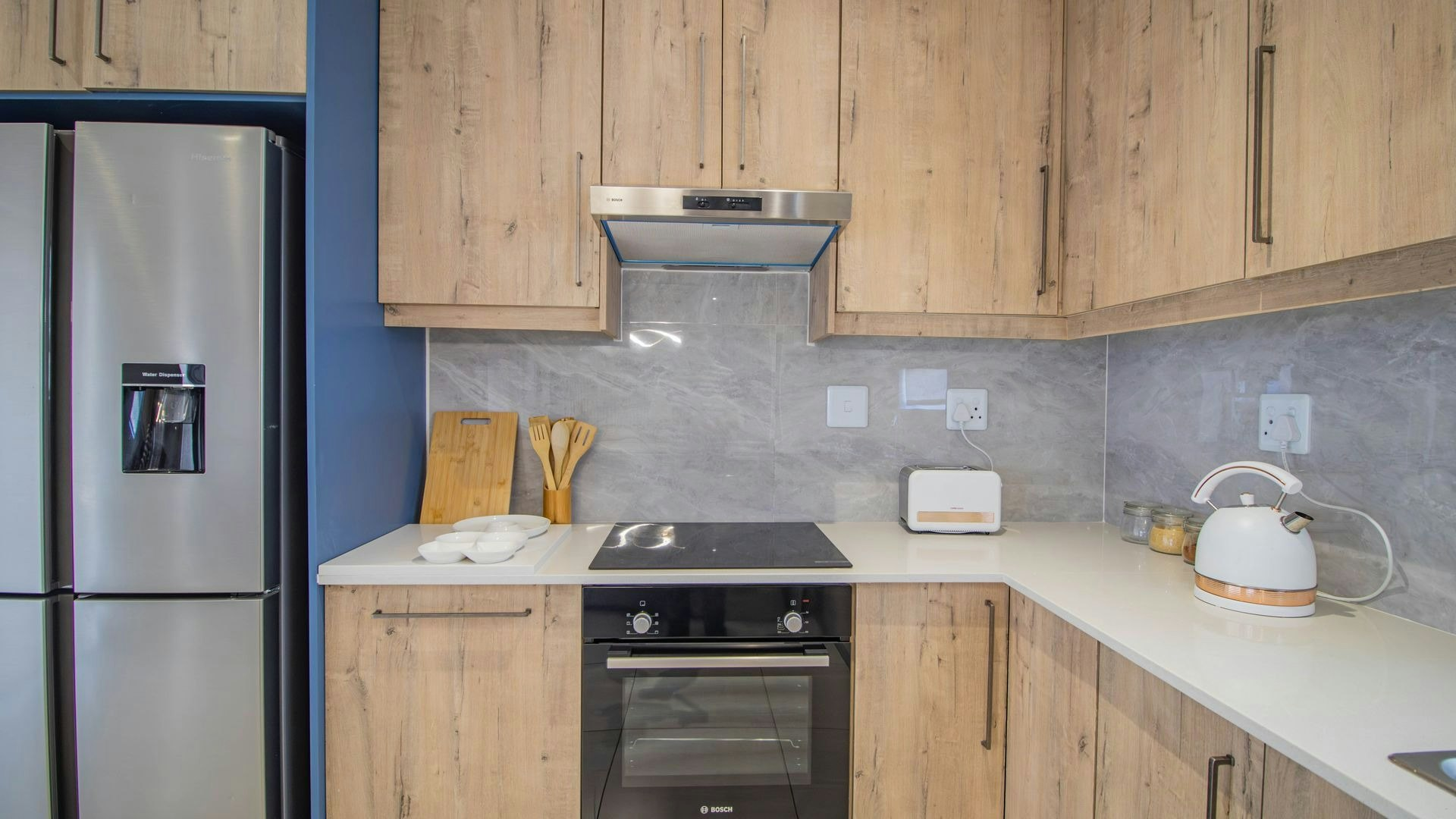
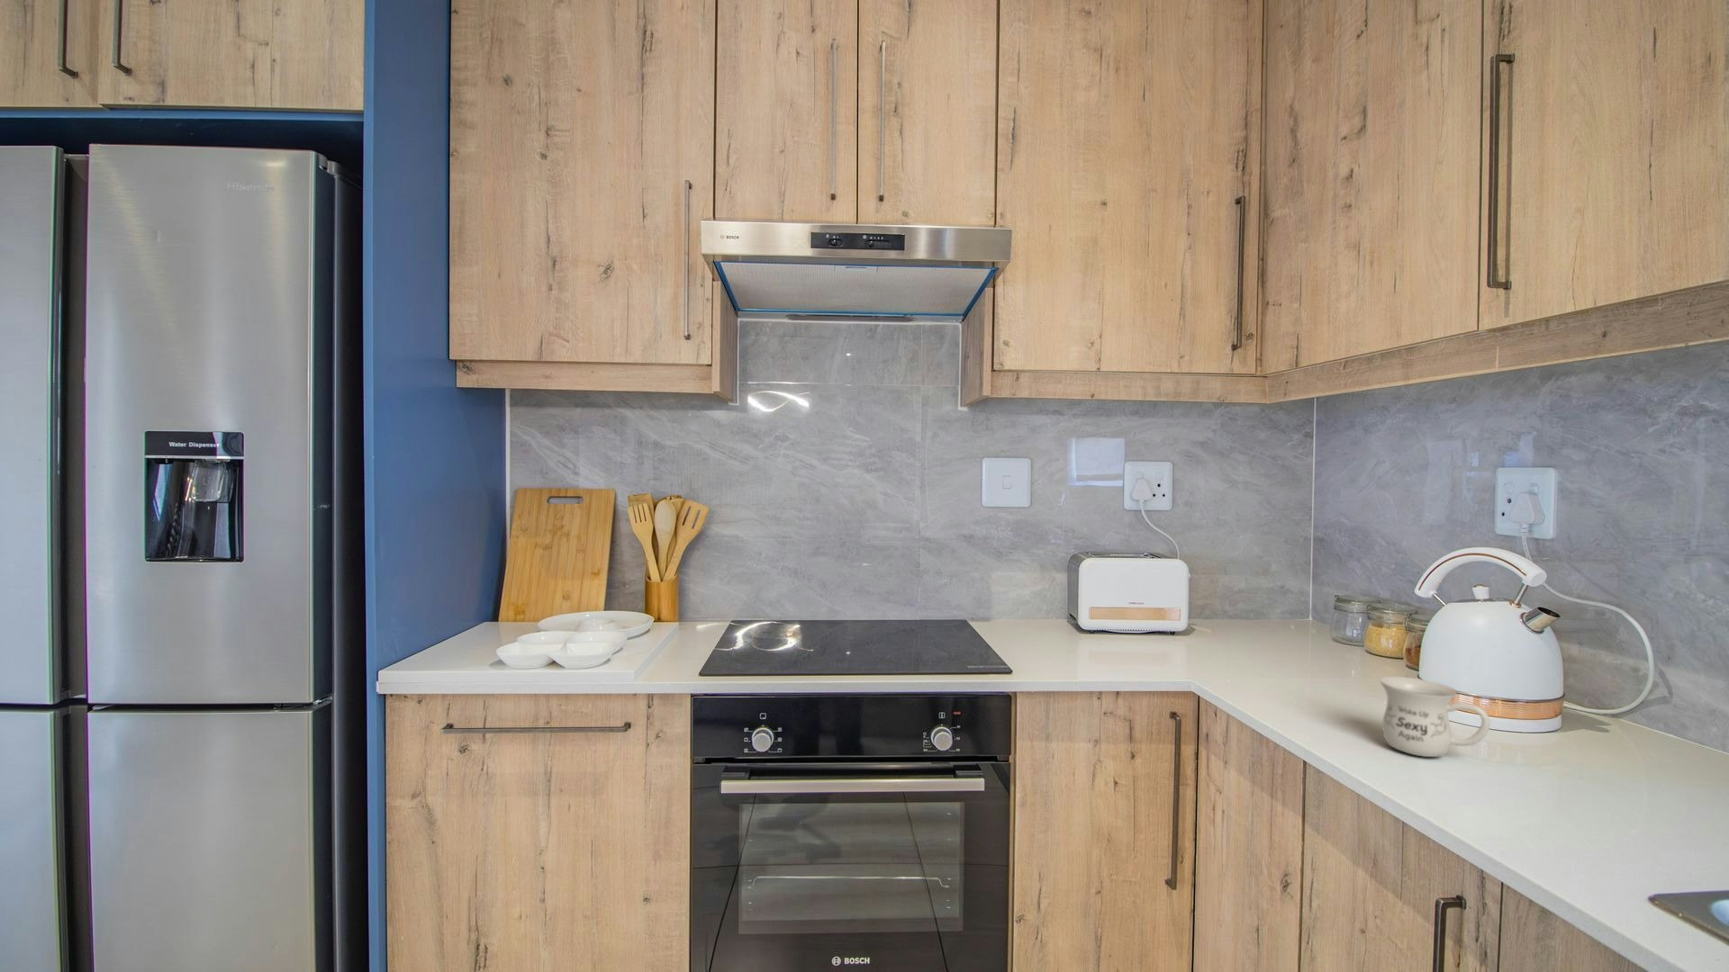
+ mug [1379,676,1492,758]
